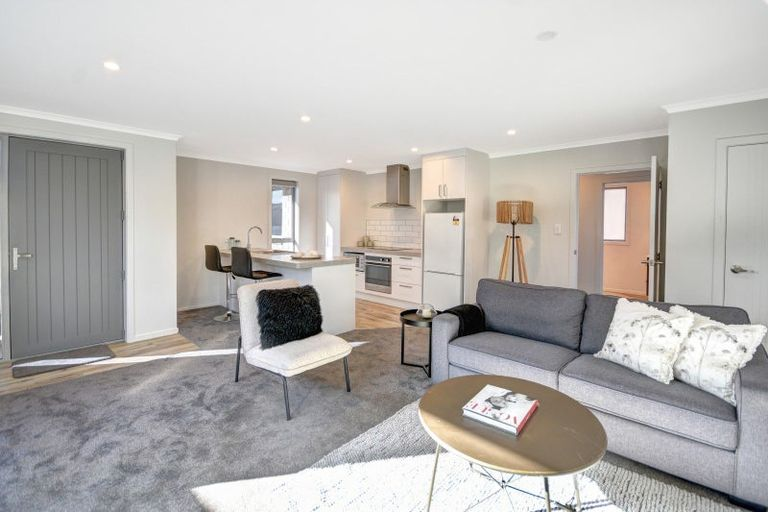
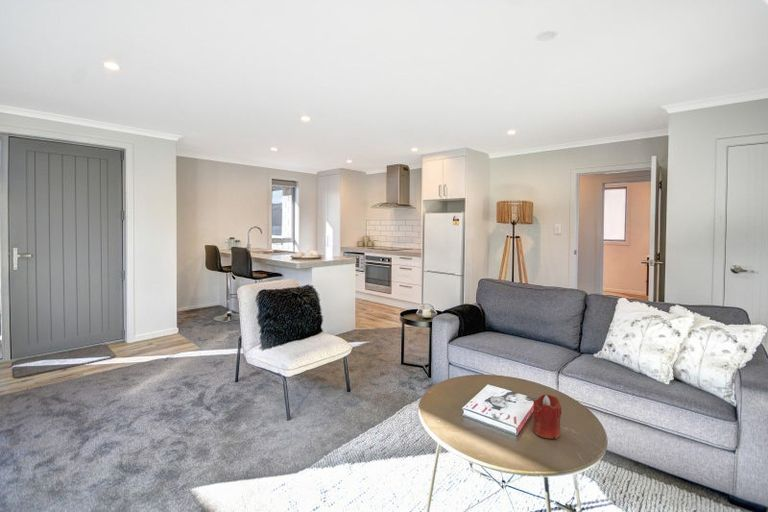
+ candle [532,393,562,440]
